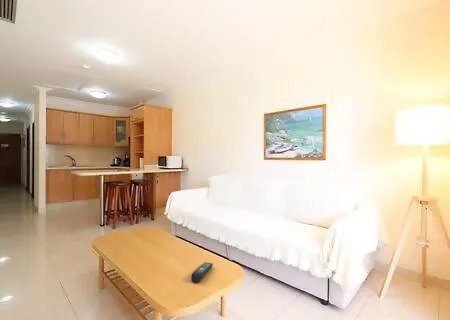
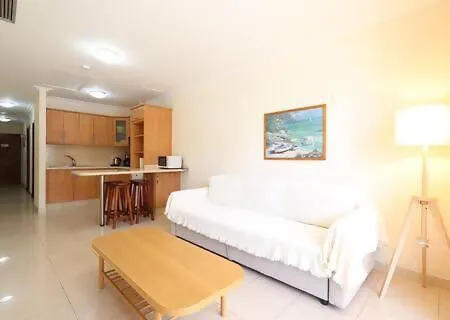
- remote control [190,261,214,283]
